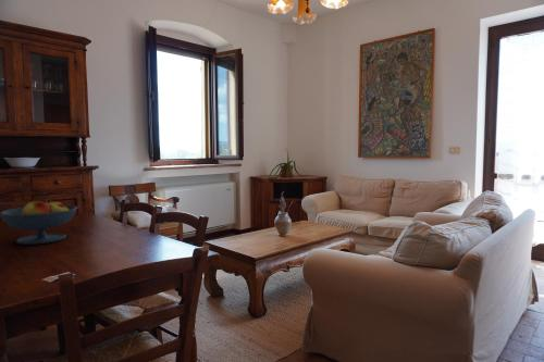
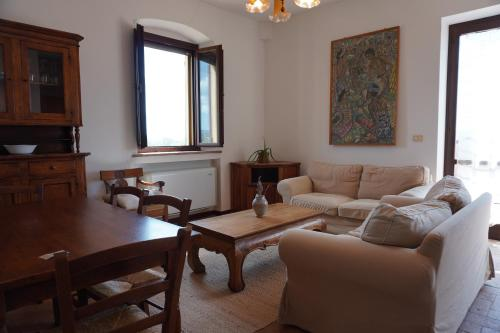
- fruit bowl [0,199,78,246]
